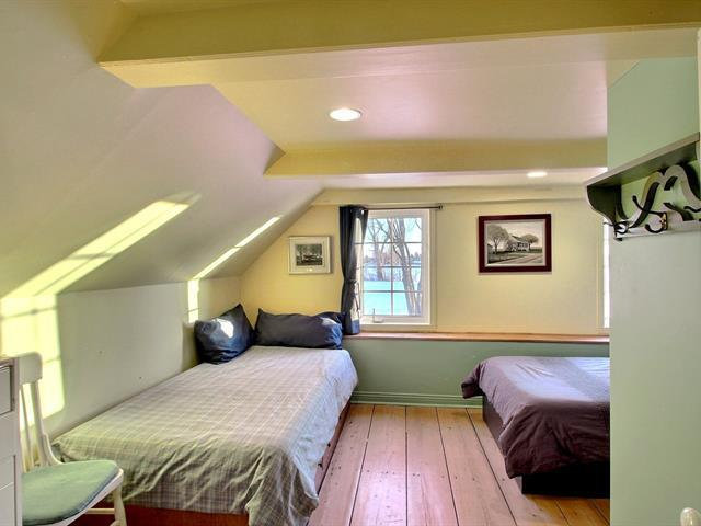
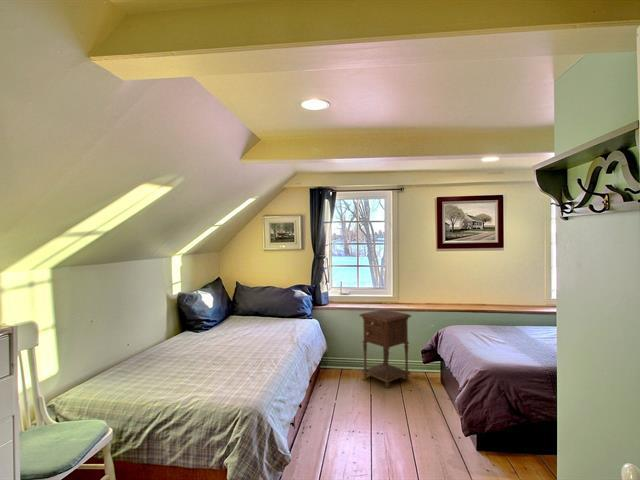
+ nightstand [358,309,412,389]
